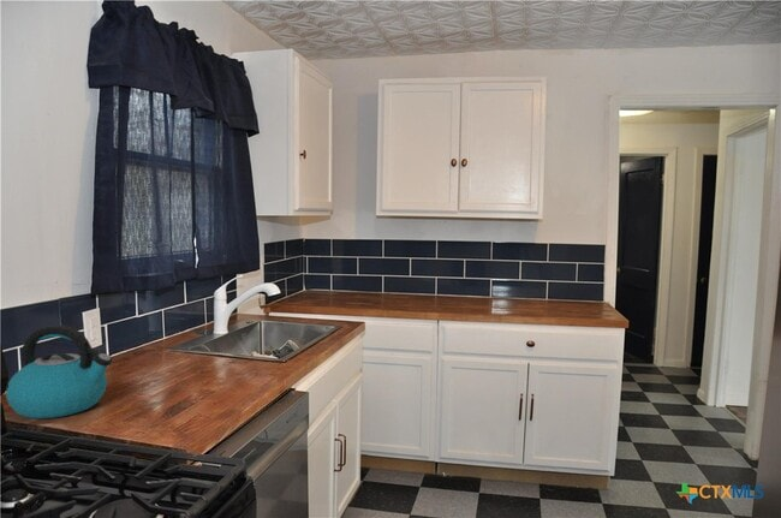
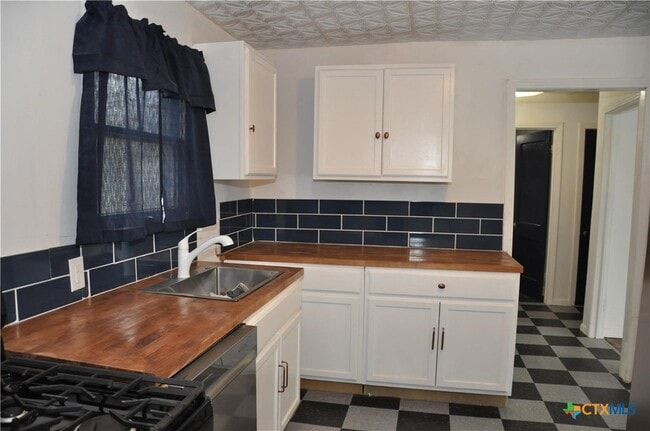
- kettle [5,325,113,419]
